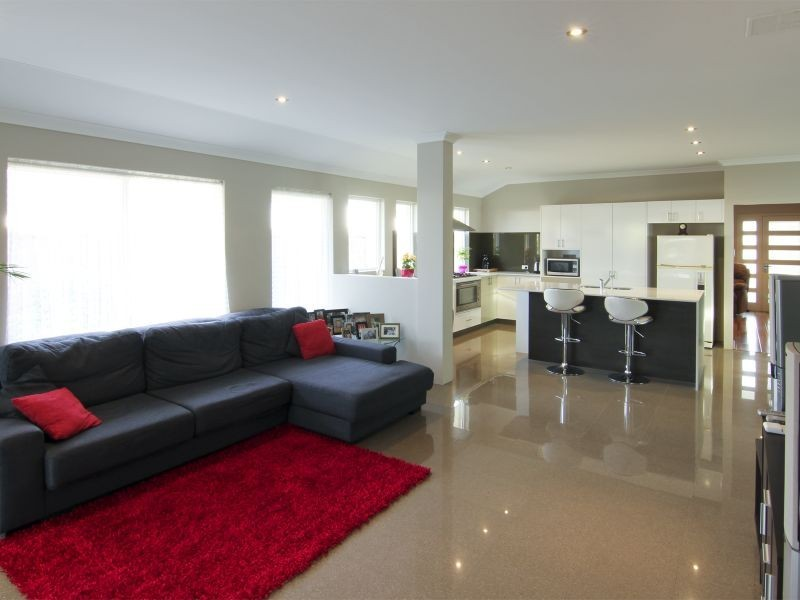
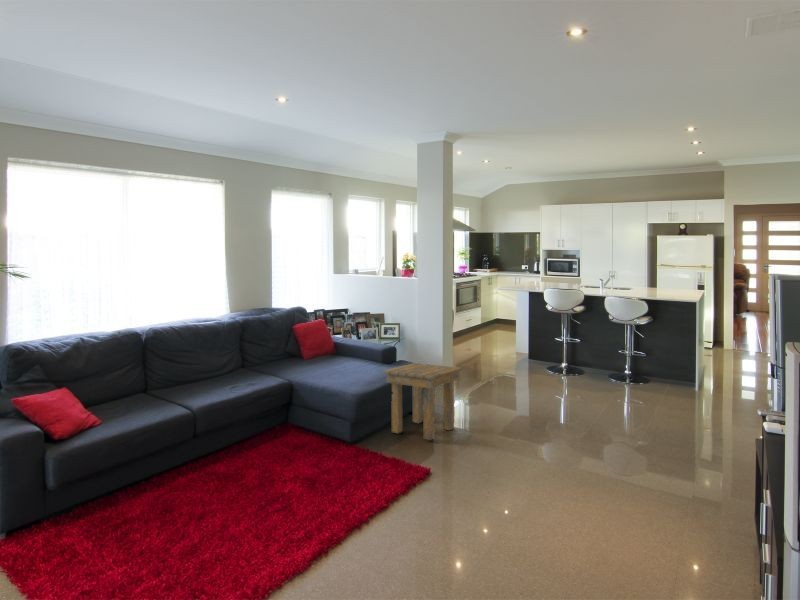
+ side table [381,362,463,441]
